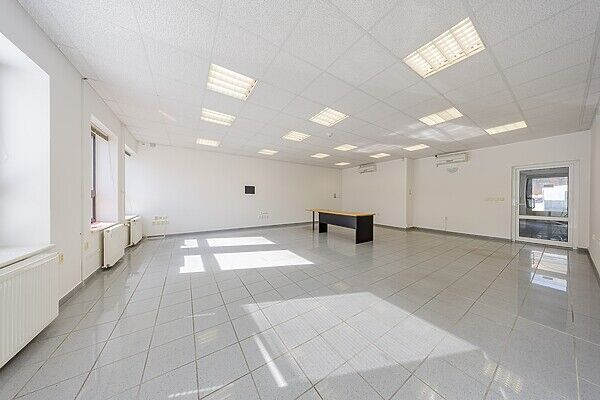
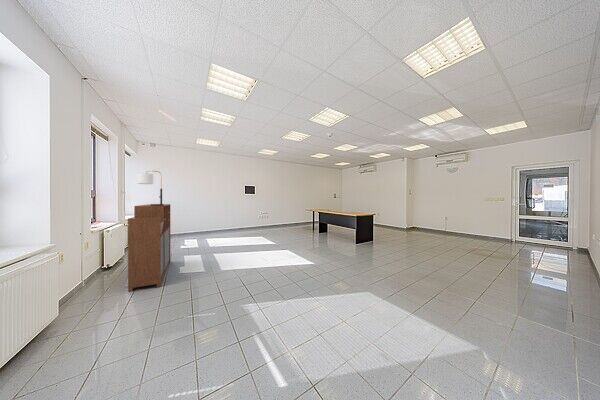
+ storage cabinet [127,203,171,293]
+ lamp [136,170,165,206]
